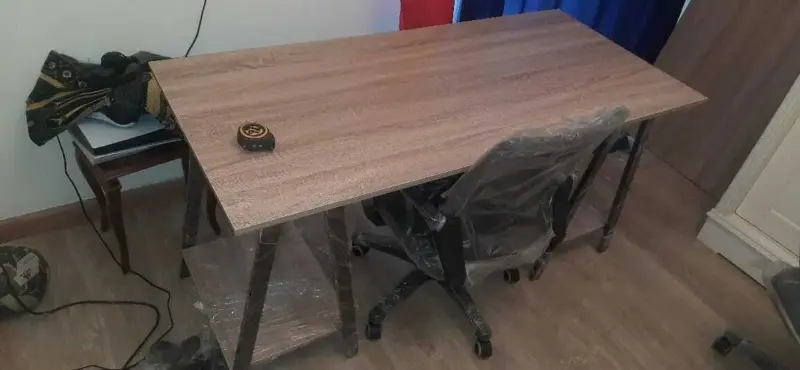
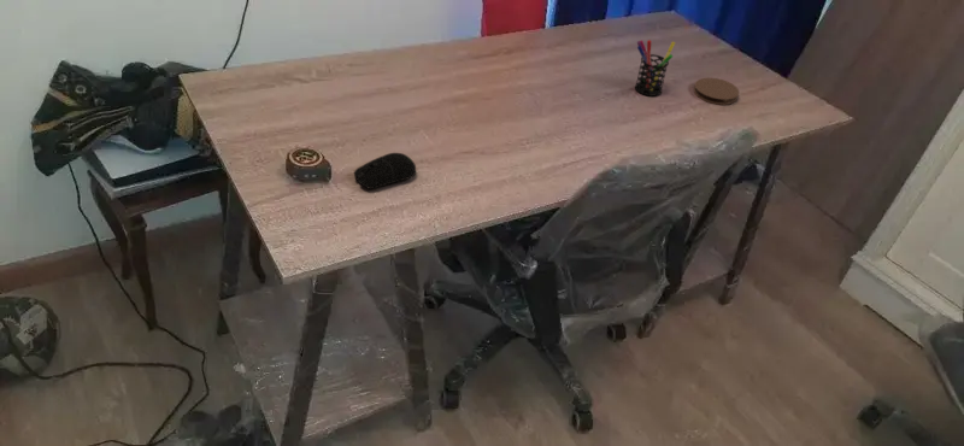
+ computer mouse [353,152,417,190]
+ pen holder [634,39,676,98]
+ coaster [693,77,740,106]
